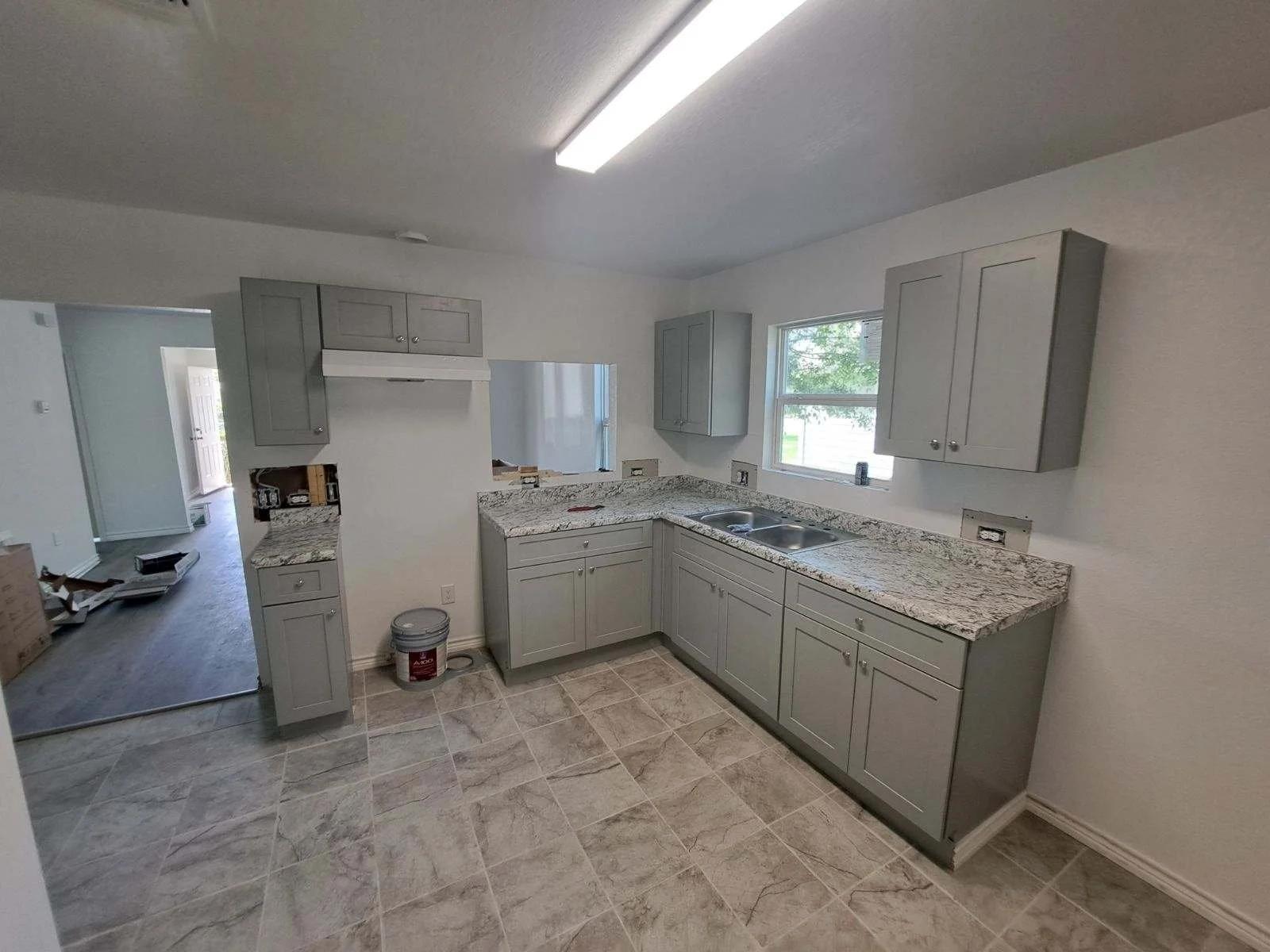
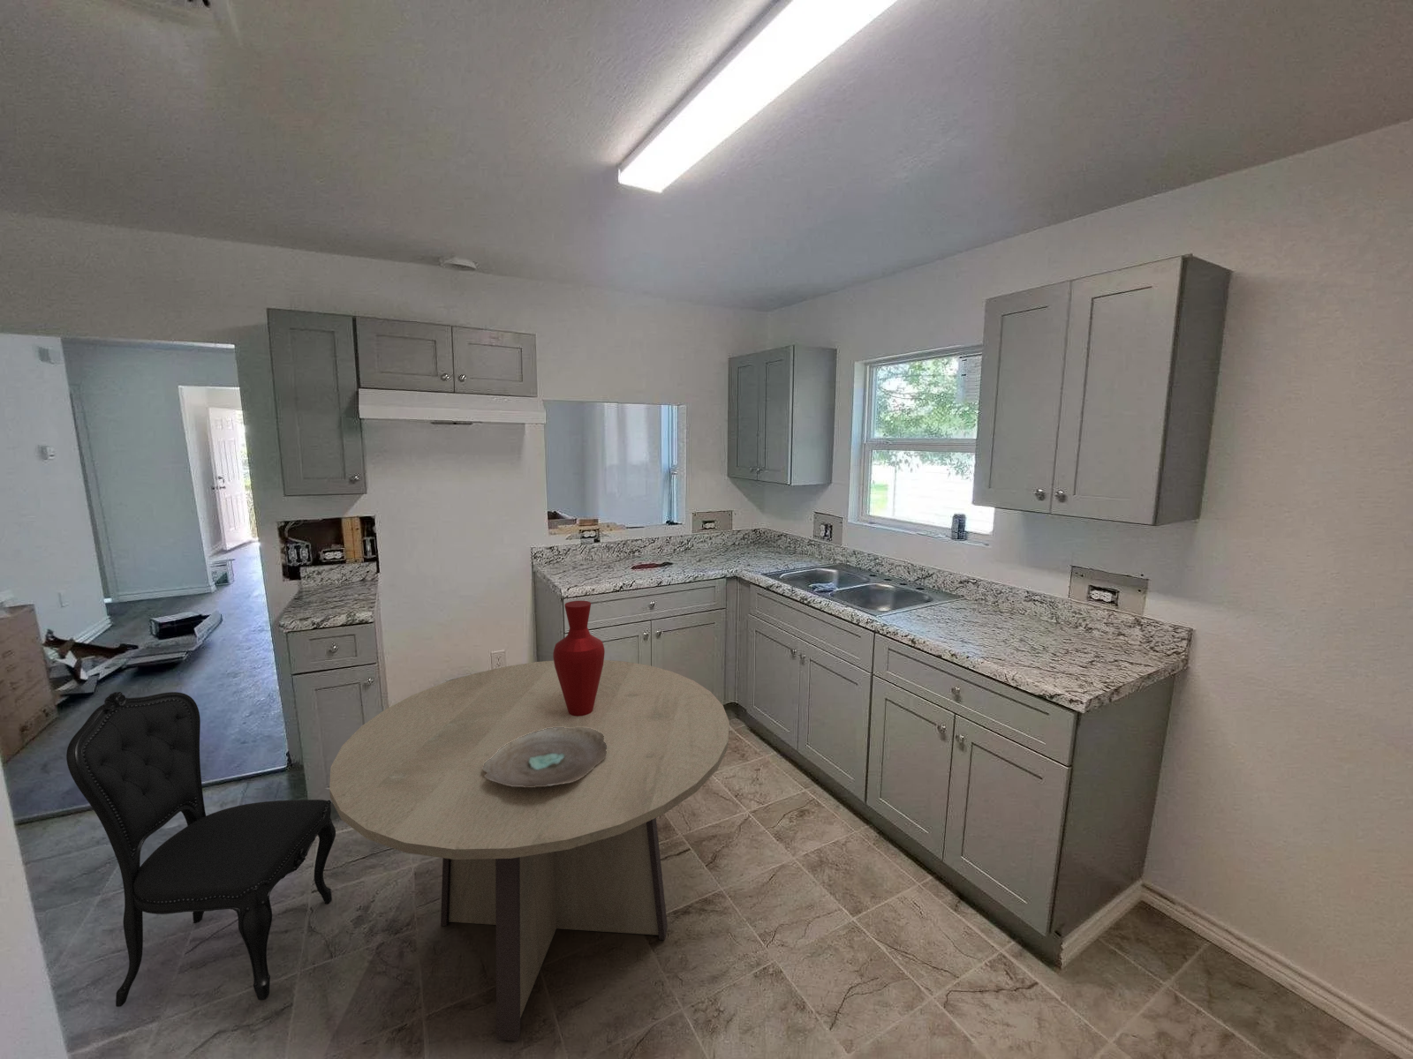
+ vase [552,600,606,716]
+ decorative bowl [483,728,606,788]
+ dining table [328,660,730,1041]
+ dining chair [66,691,336,1008]
